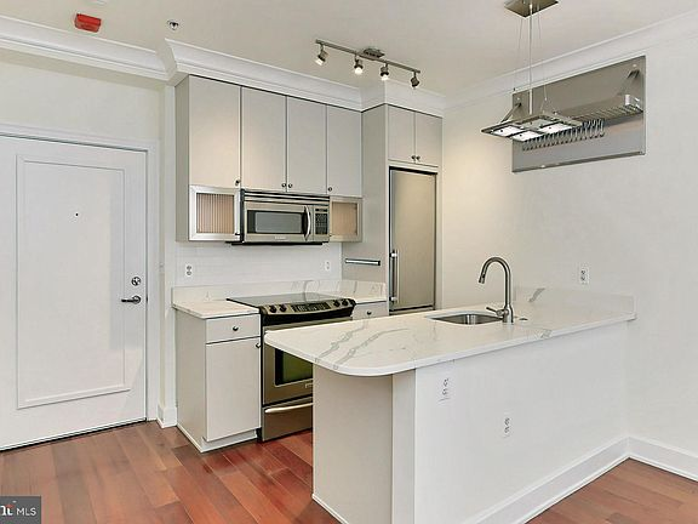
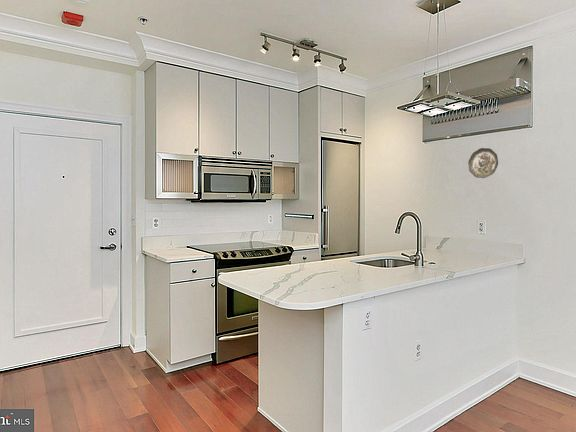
+ decorative plate [467,147,499,179]
